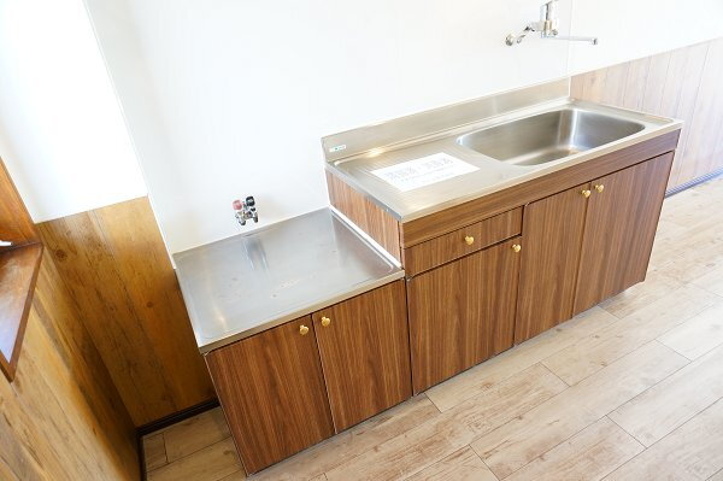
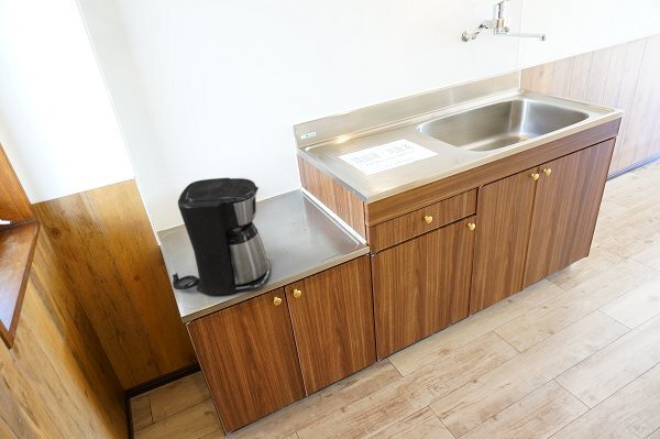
+ coffee maker [172,177,272,296]
